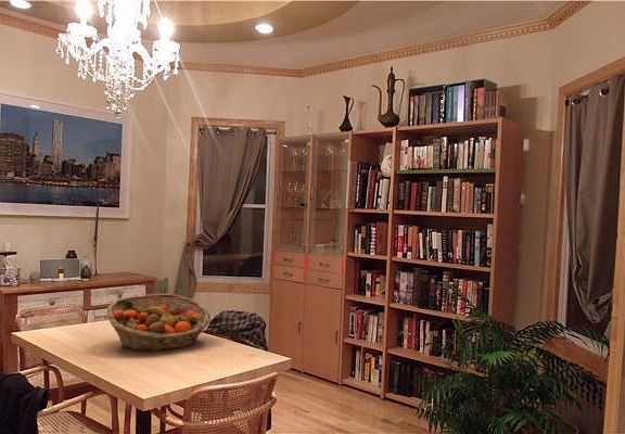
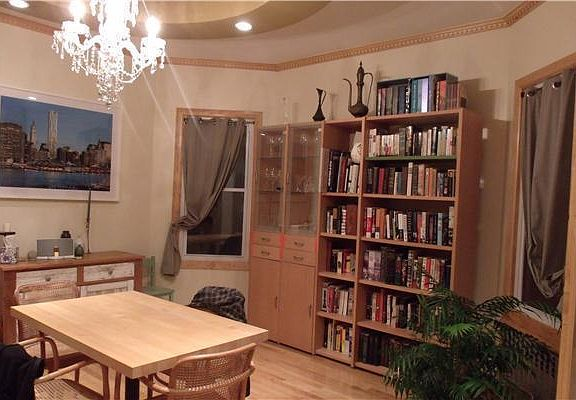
- fruit basket [106,293,212,353]
